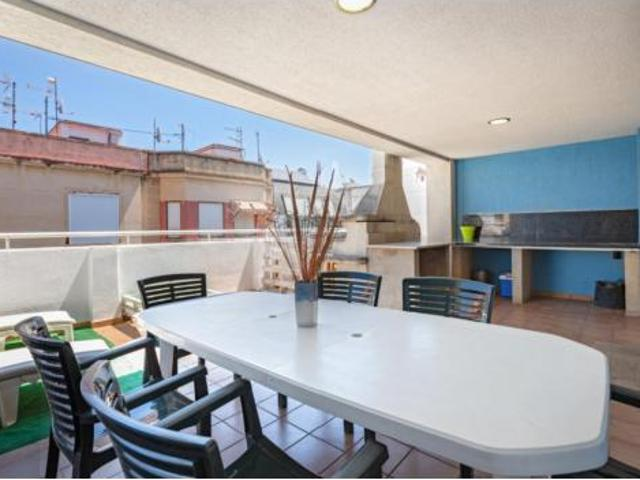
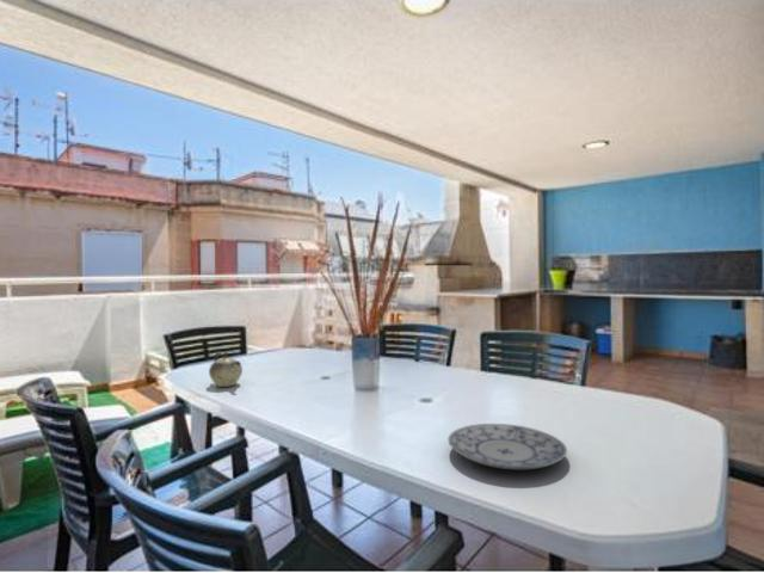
+ teapot [208,351,244,388]
+ plate [446,423,568,470]
